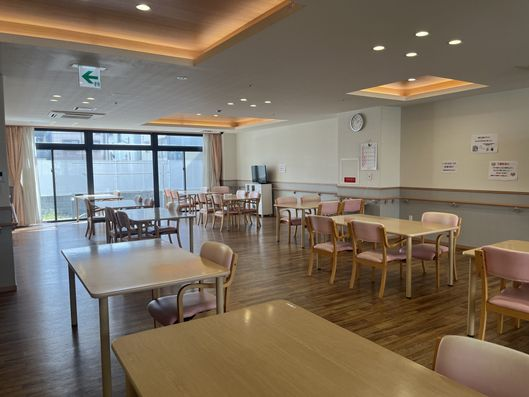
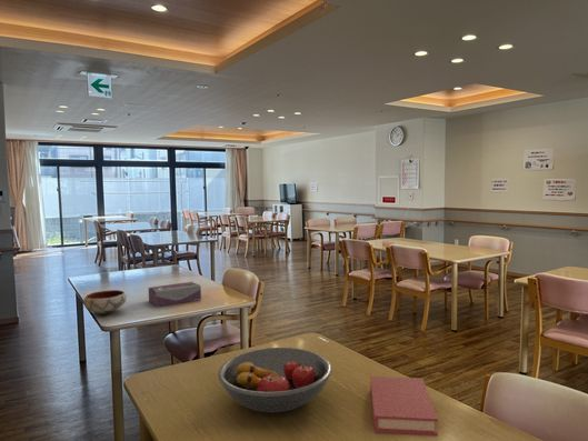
+ fruit bowl [217,347,333,413]
+ book [369,375,439,438]
+ bowl [82,289,128,315]
+ tissue box [147,281,202,308]
